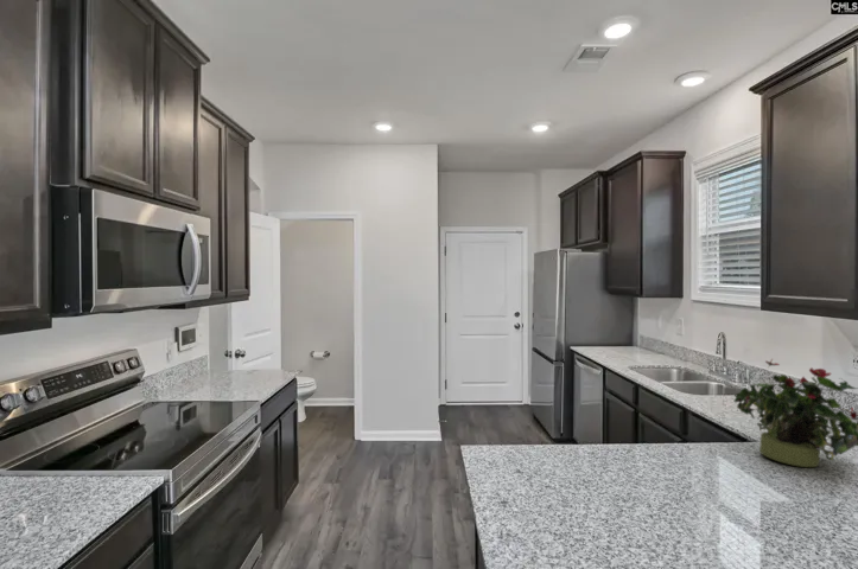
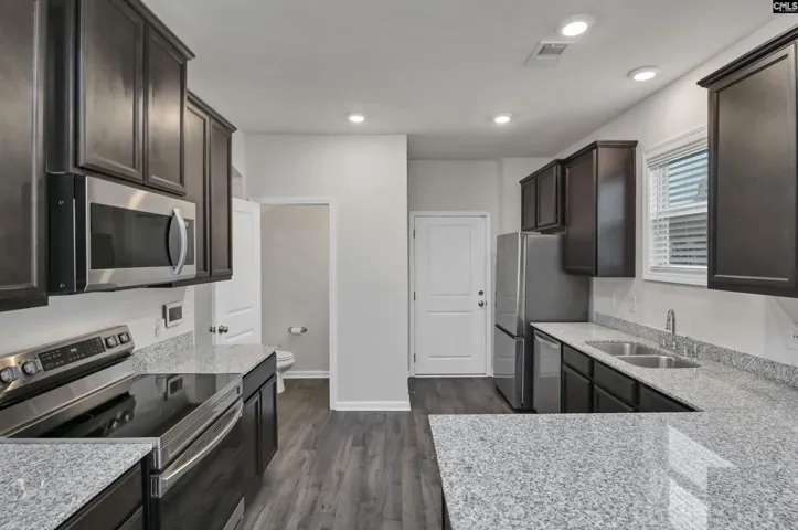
- potted plant [733,358,858,468]
